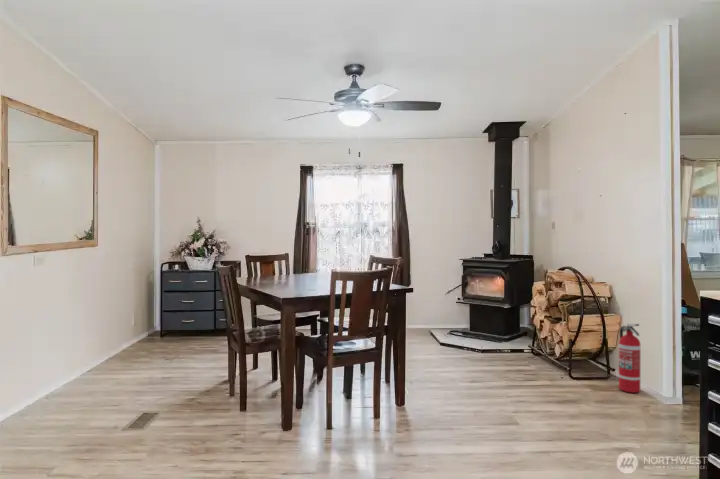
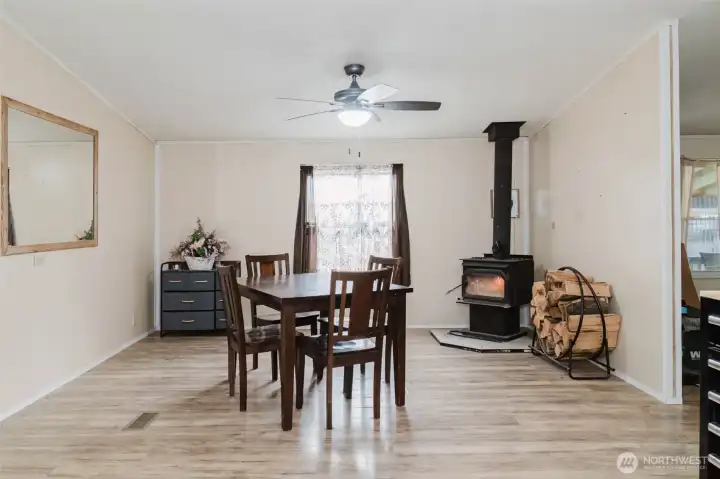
- fire extinguisher [618,323,641,394]
